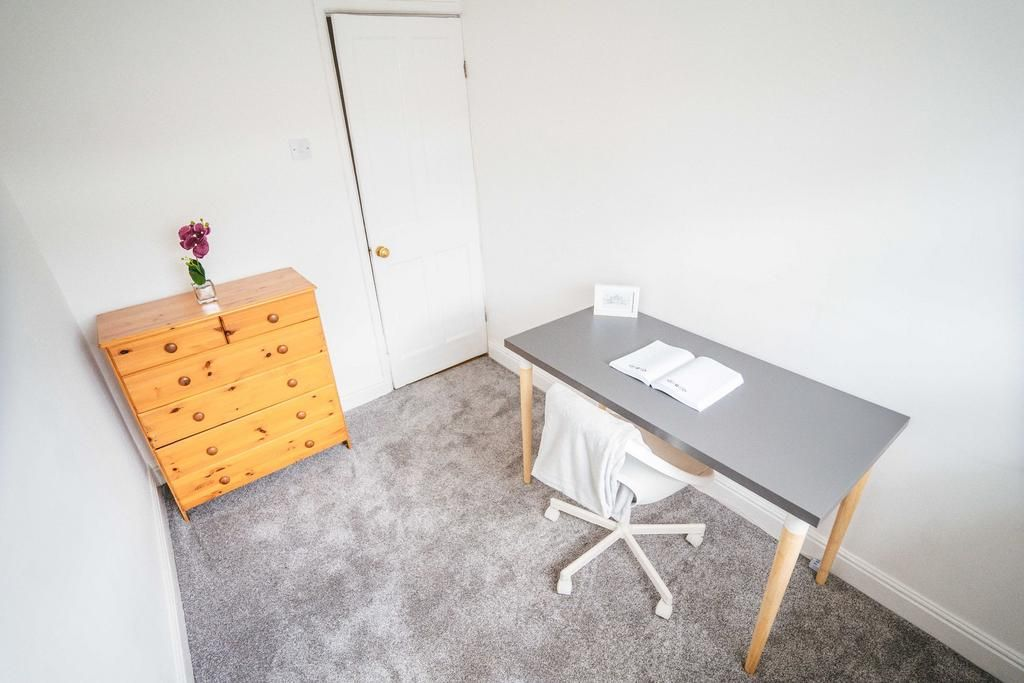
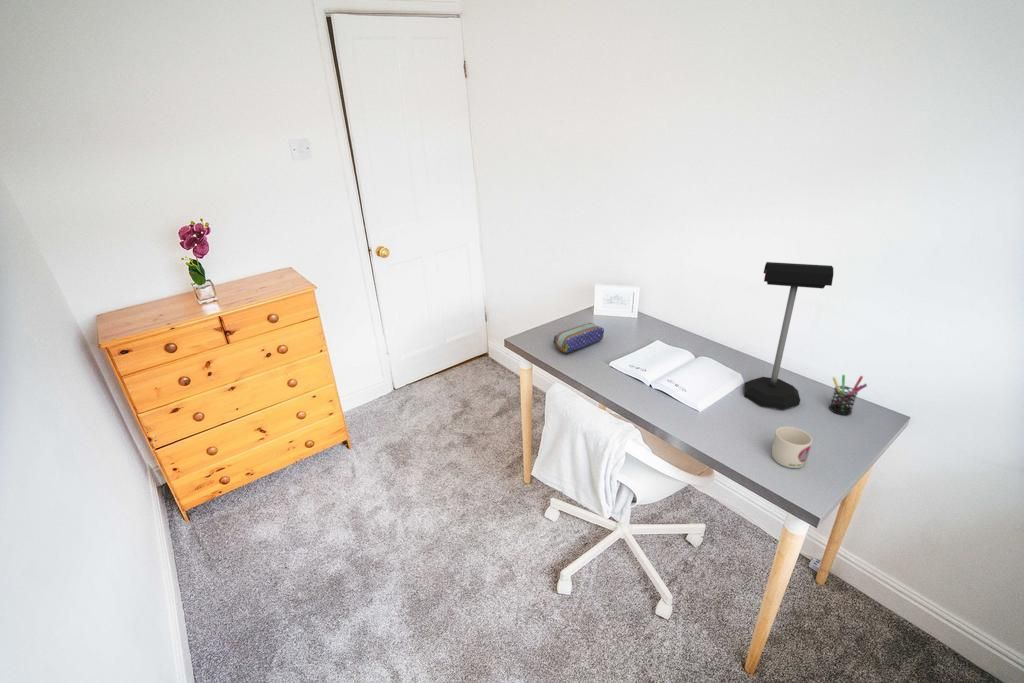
+ pencil case [553,322,605,354]
+ pen holder [828,374,868,416]
+ mug [771,426,813,469]
+ mailbox [743,261,834,411]
